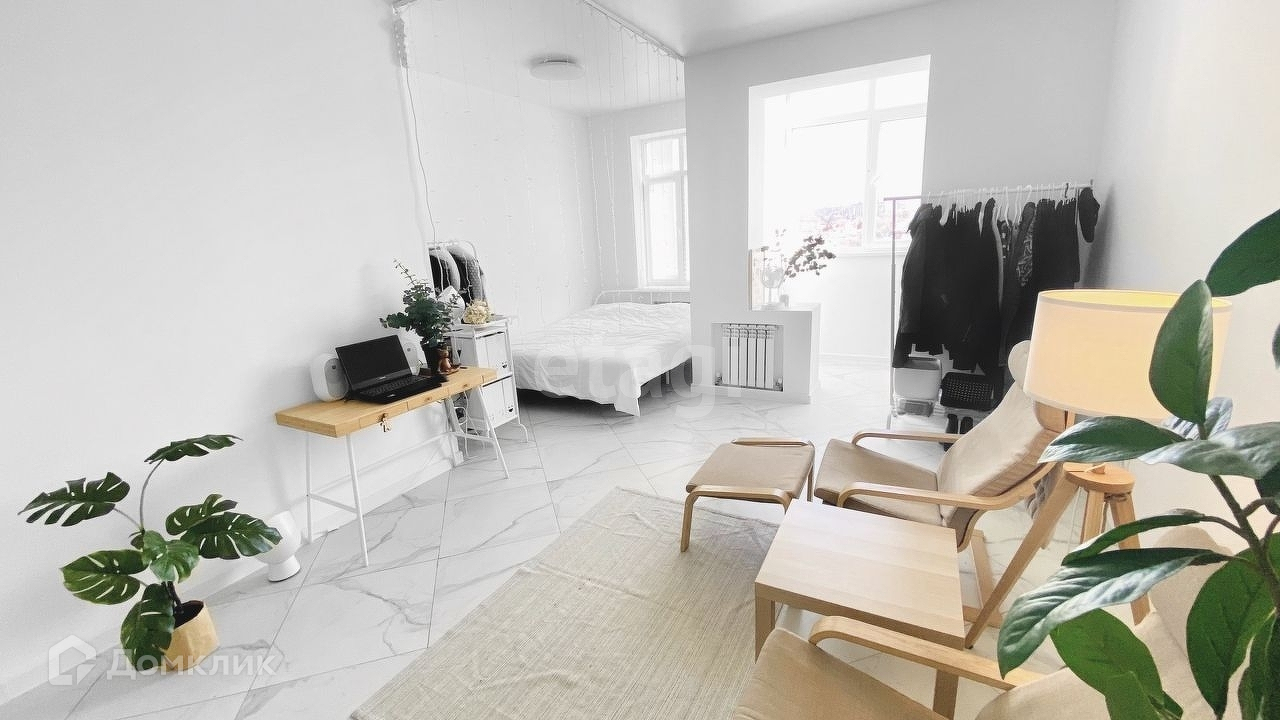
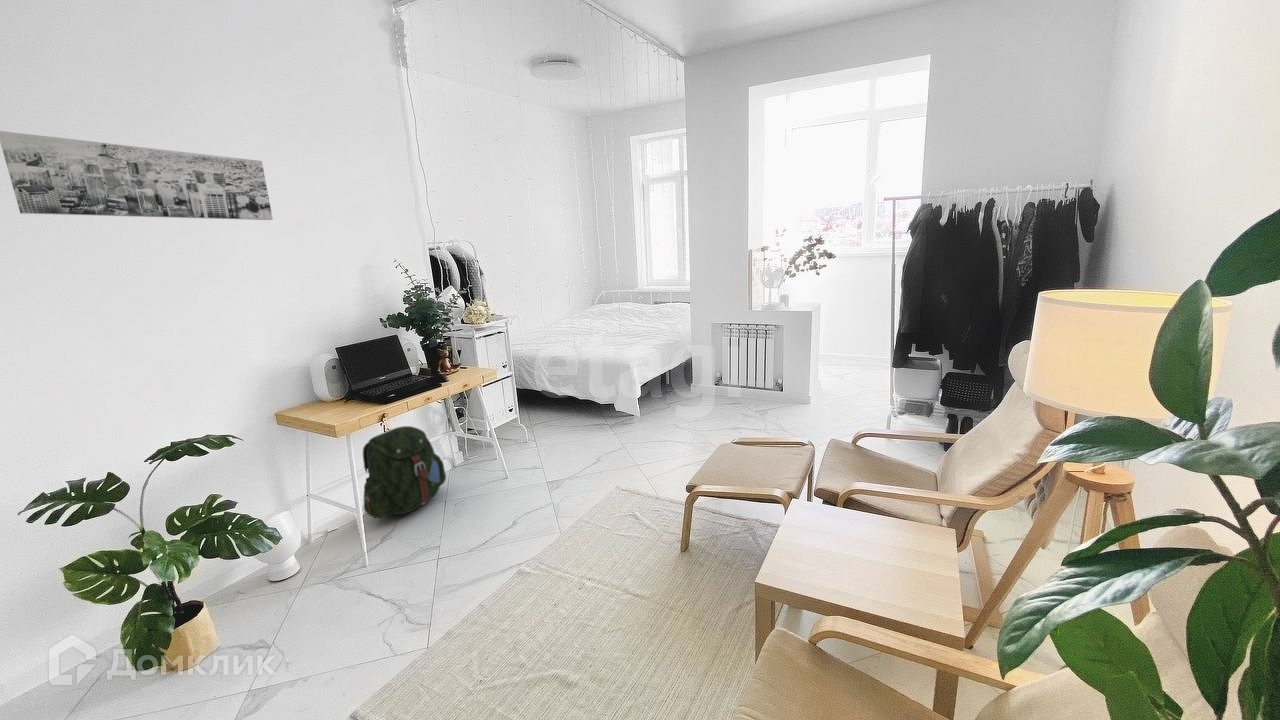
+ backpack [362,425,447,520]
+ wall art [0,130,274,221]
